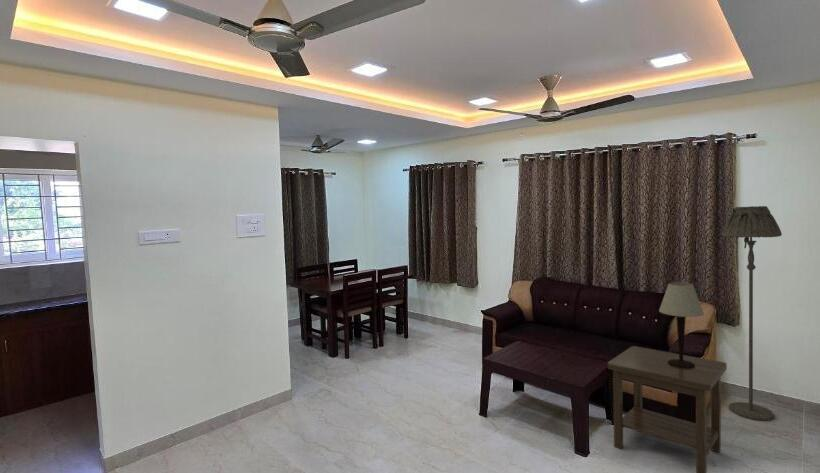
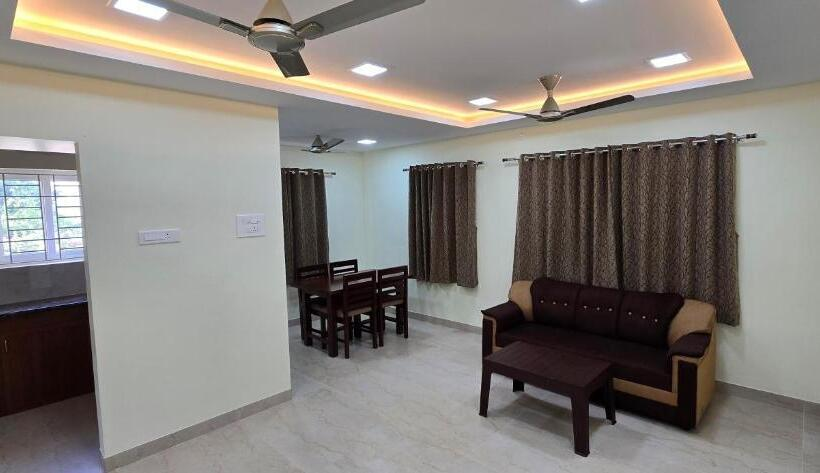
- floor lamp [721,205,783,422]
- side table [607,345,728,473]
- table lamp [658,281,705,369]
